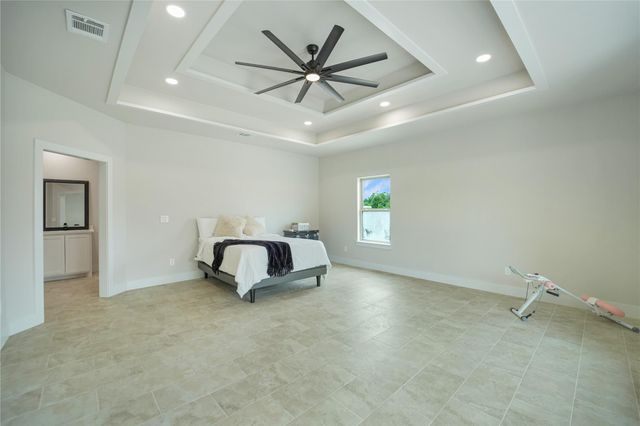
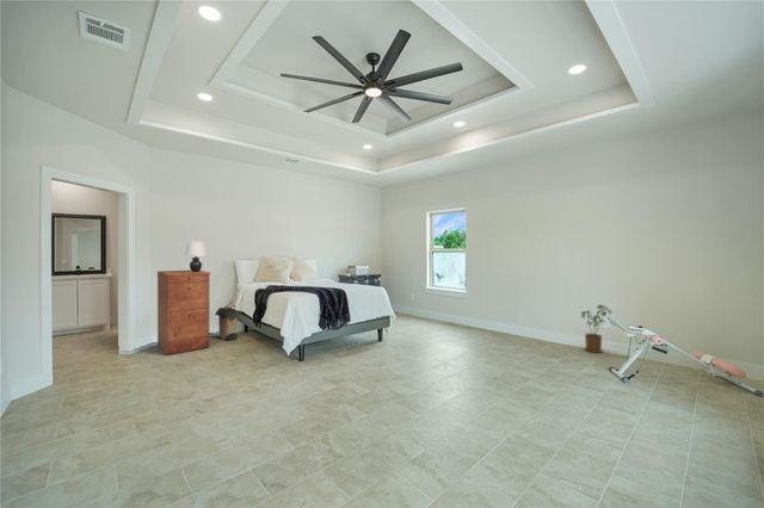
+ lamp [184,241,208,272]
+ house plant [580,304,615,354]
+ laundry hamper [214,299,240,342]
+ filing cabinet [156,270,211,357]
